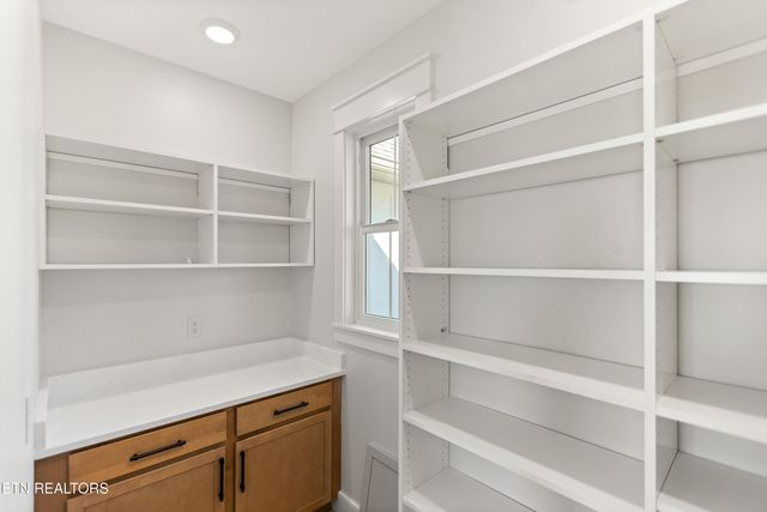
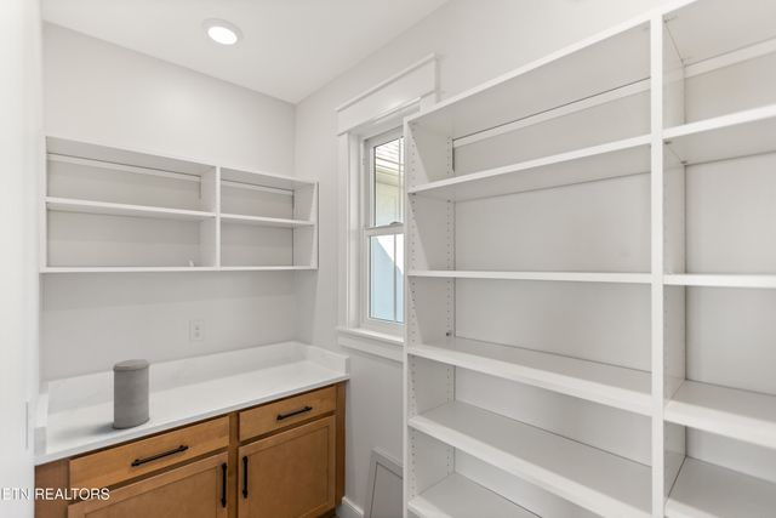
+ canister [112,358,150,431]
